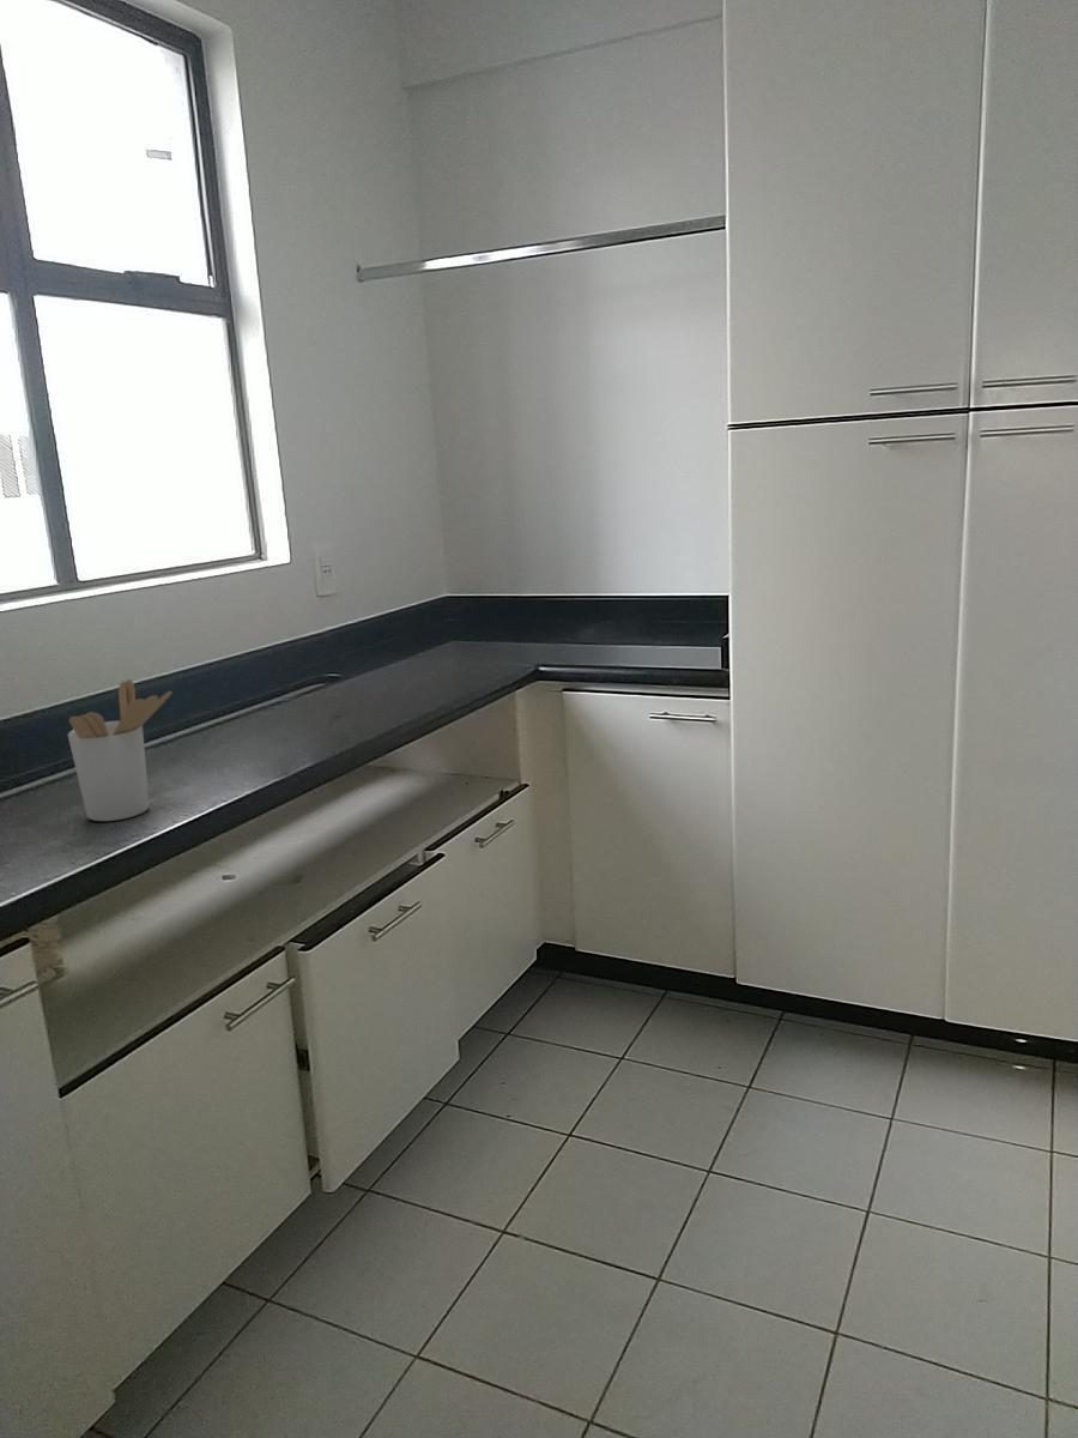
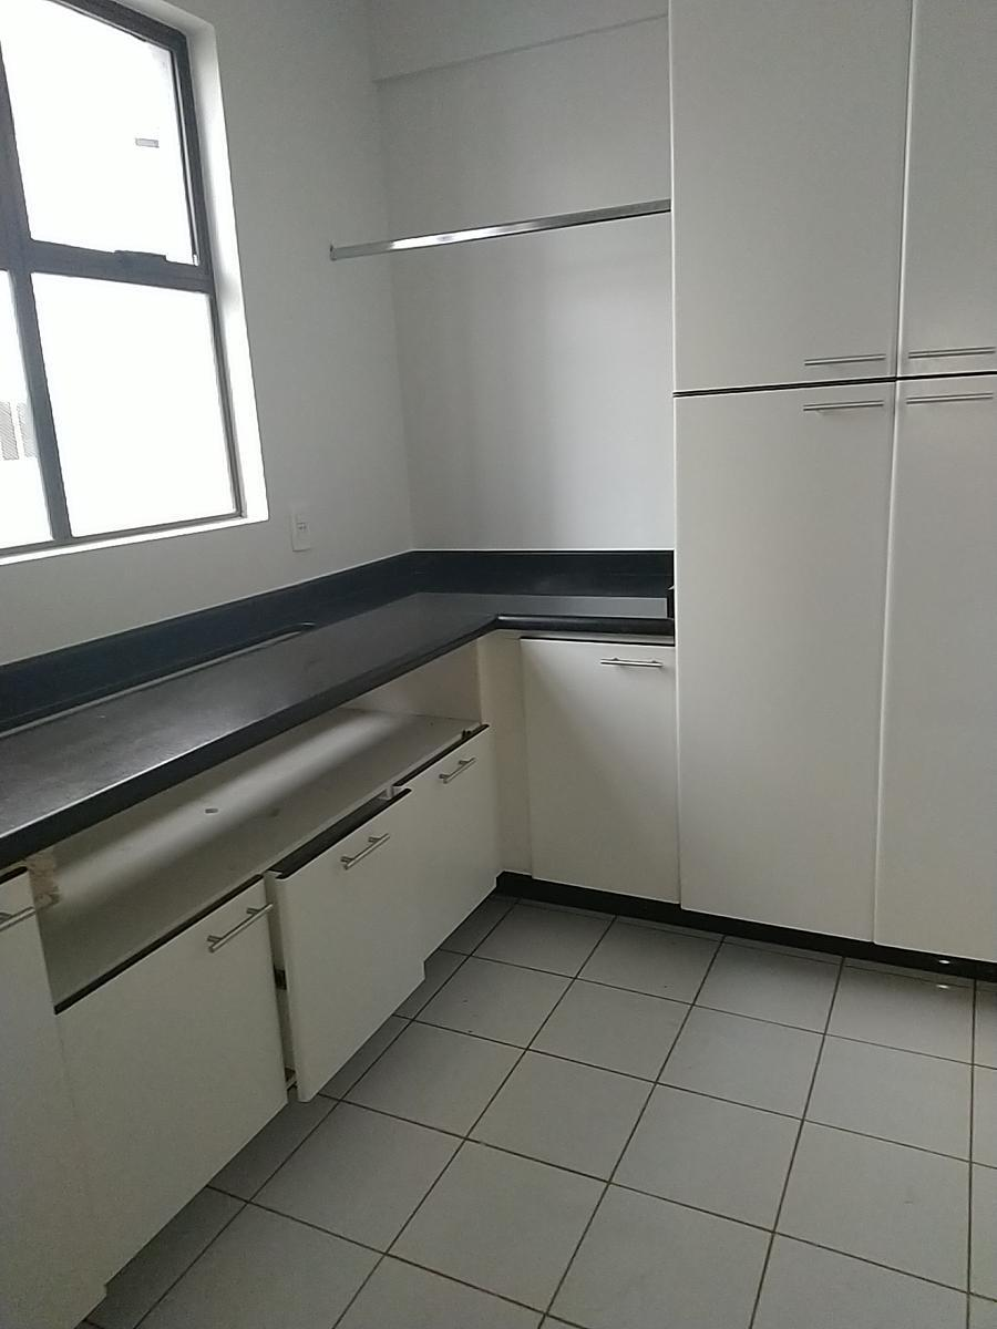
- utensil holder [67,678,174,822]
